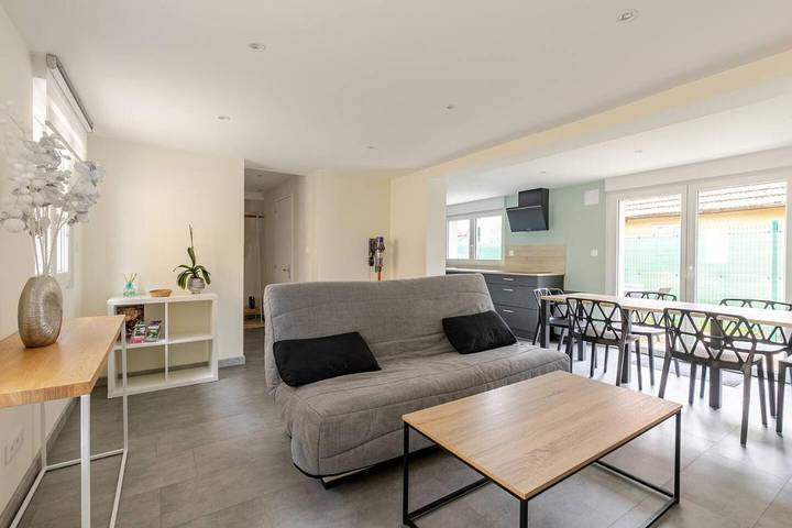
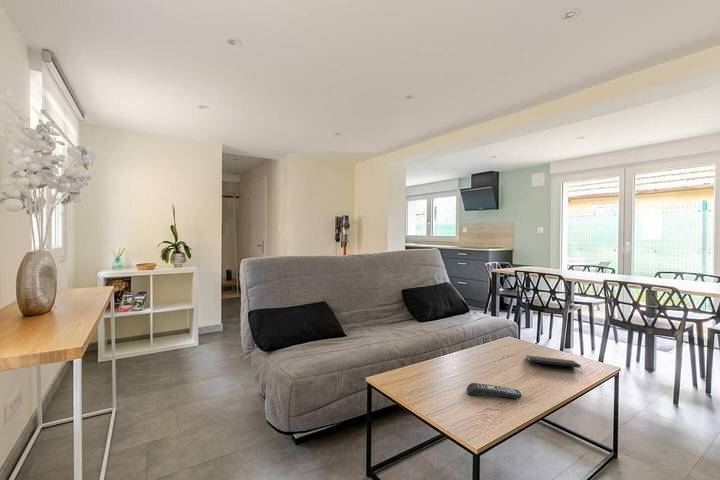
+ notepad [525,354,583,375]
+ remote control [466,382,523,400]
